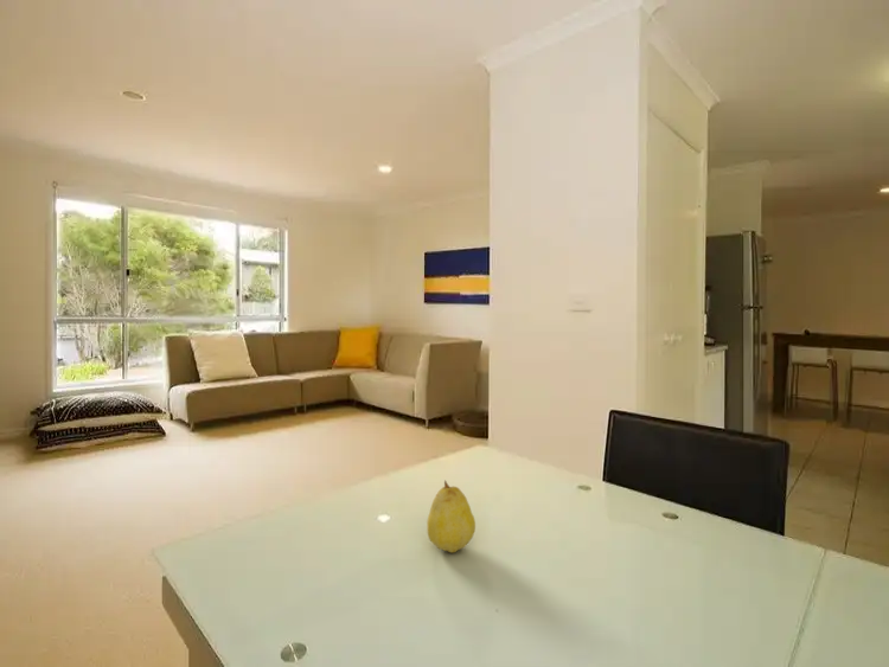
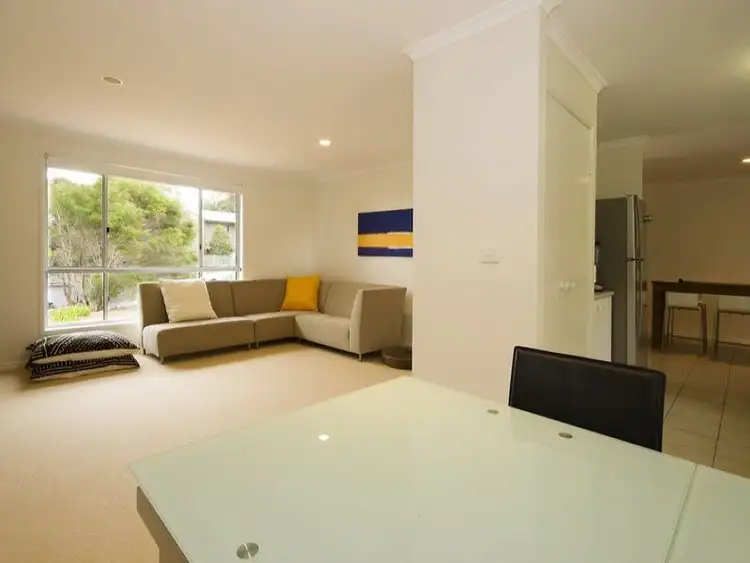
- fruit [426,479,477,554]
